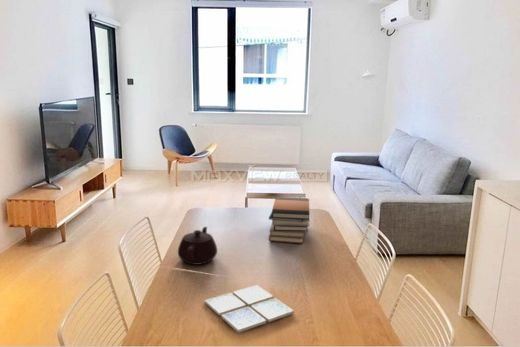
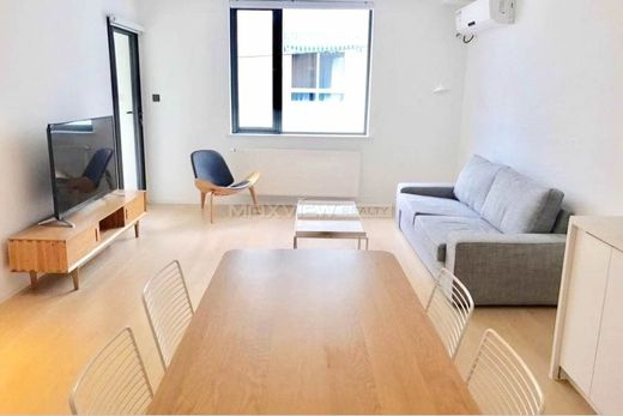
- drink coaster [203,284,295,334]
- teapot [177,226,218,266]
- book stack [268,196,311,244]
